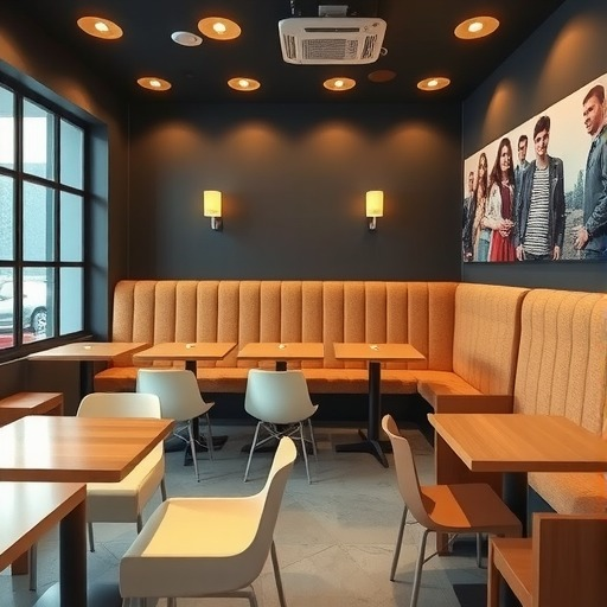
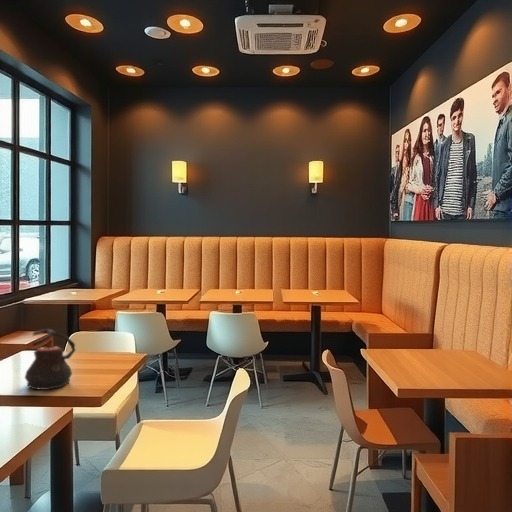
+ teapot [24,328,76,391]
